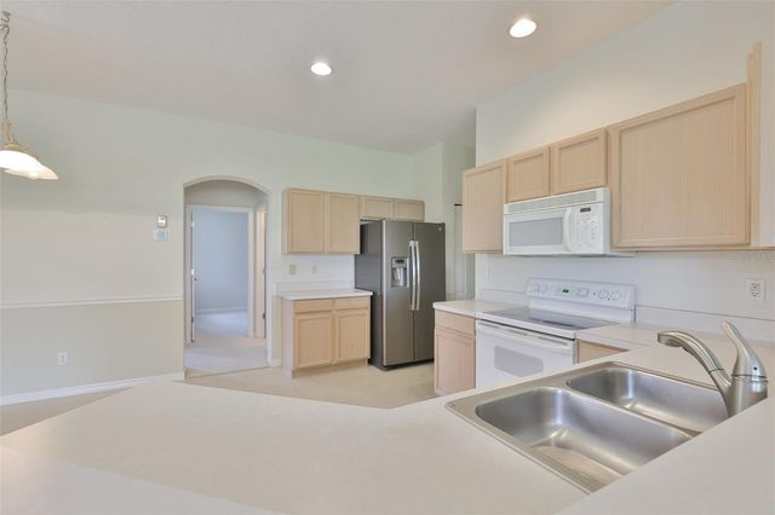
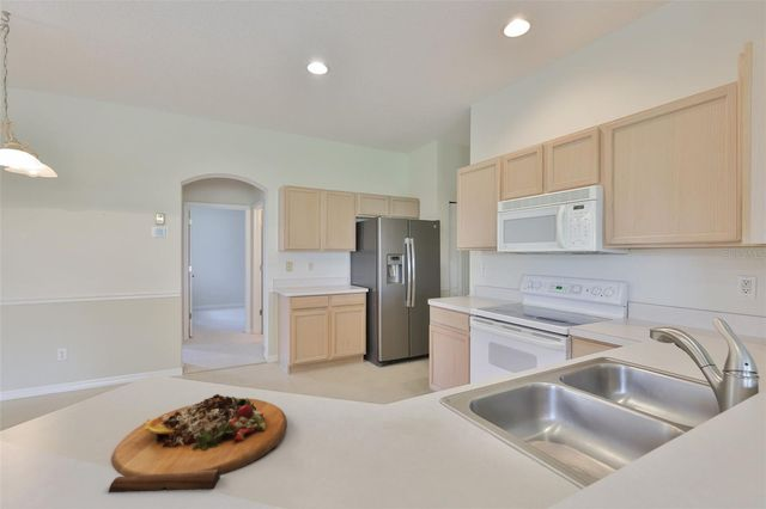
+ cutting board [107,393,288,493]
